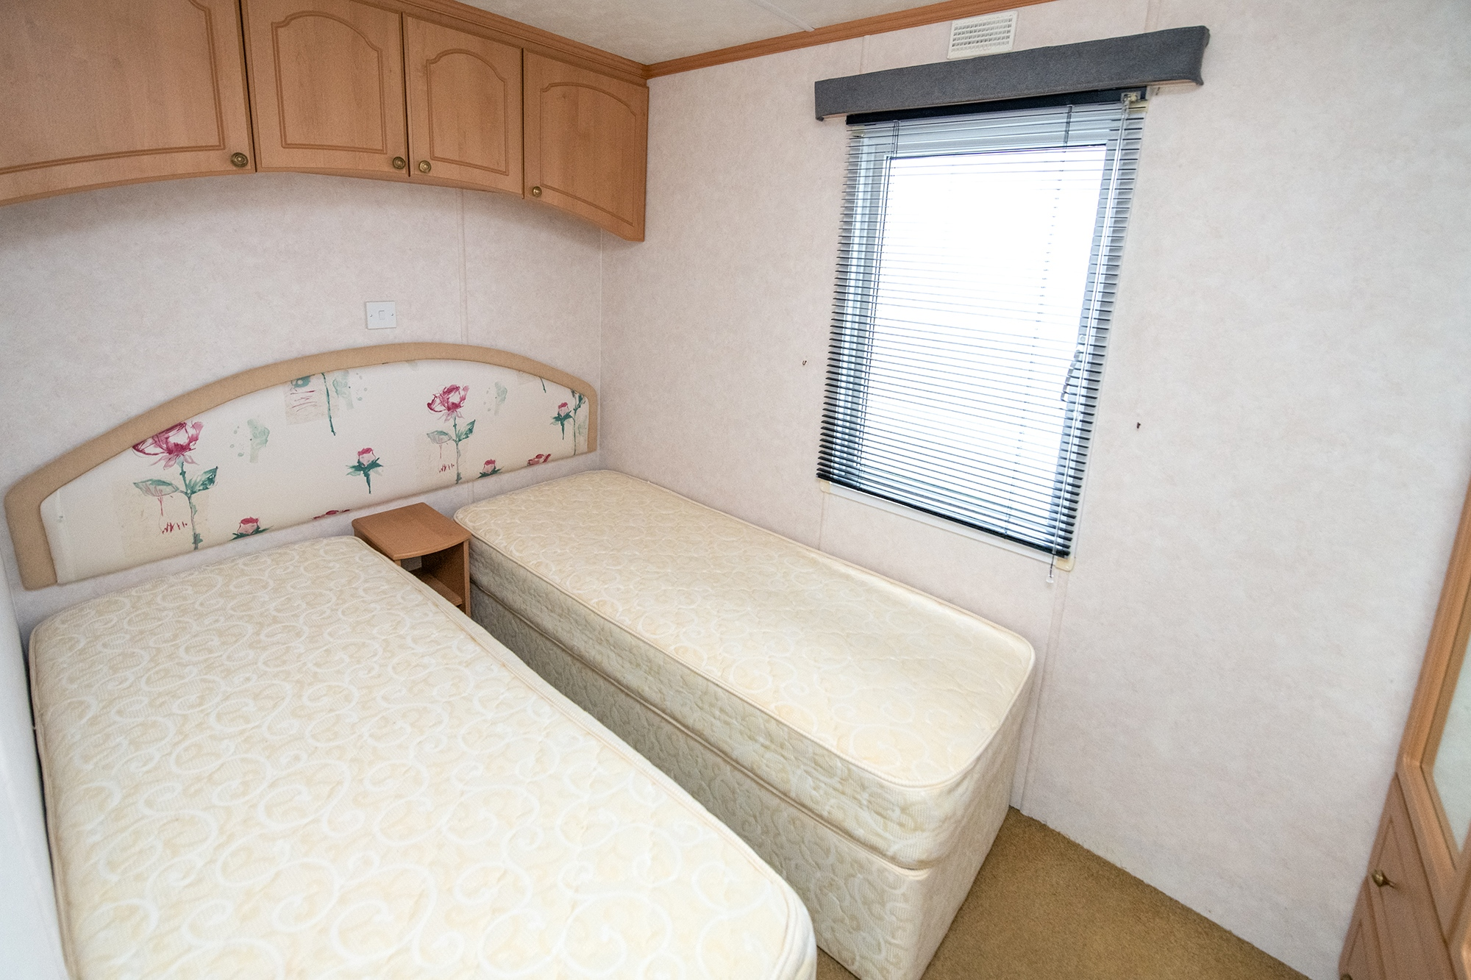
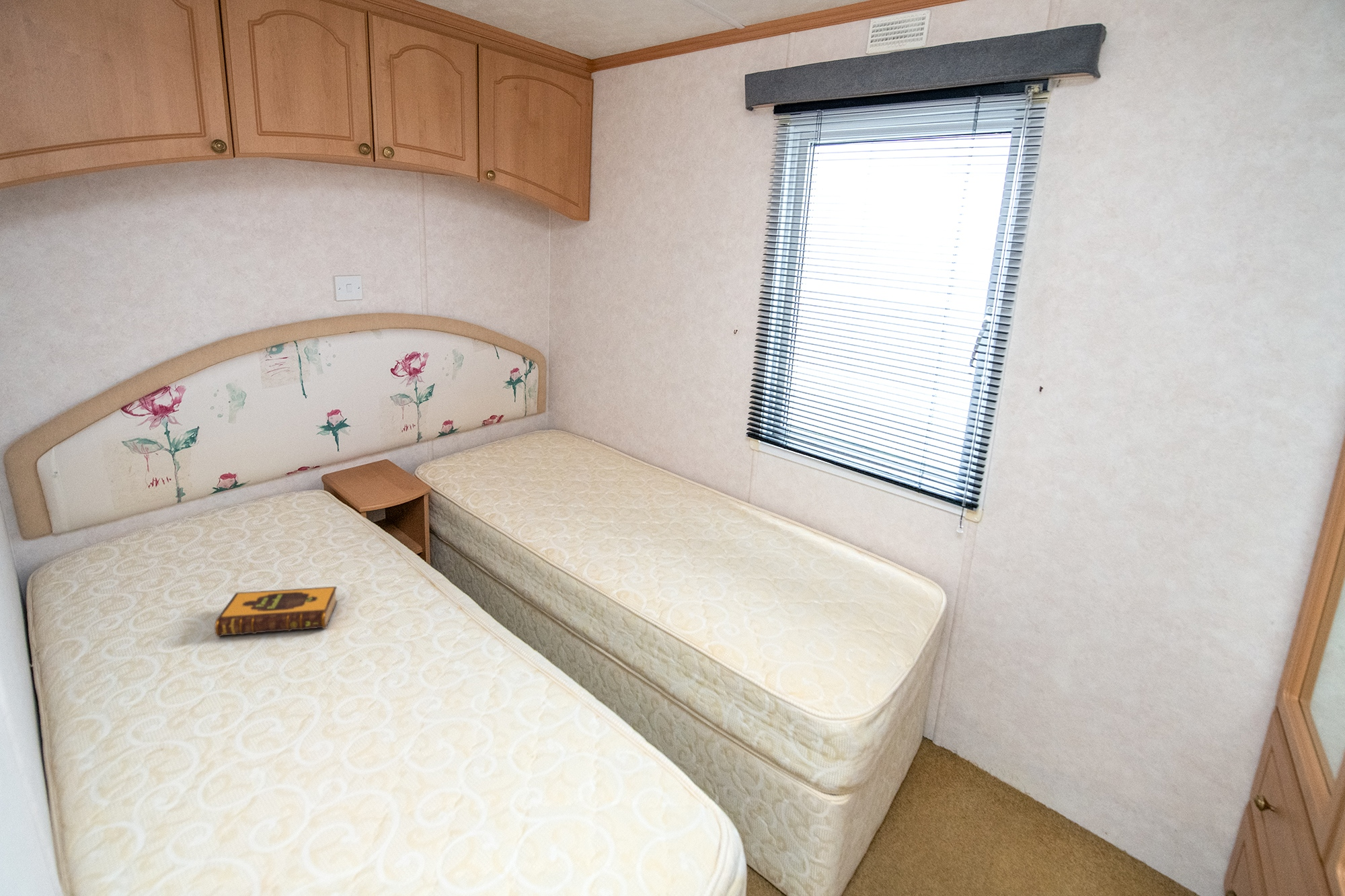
+ hardback book [214,585,338,637]
